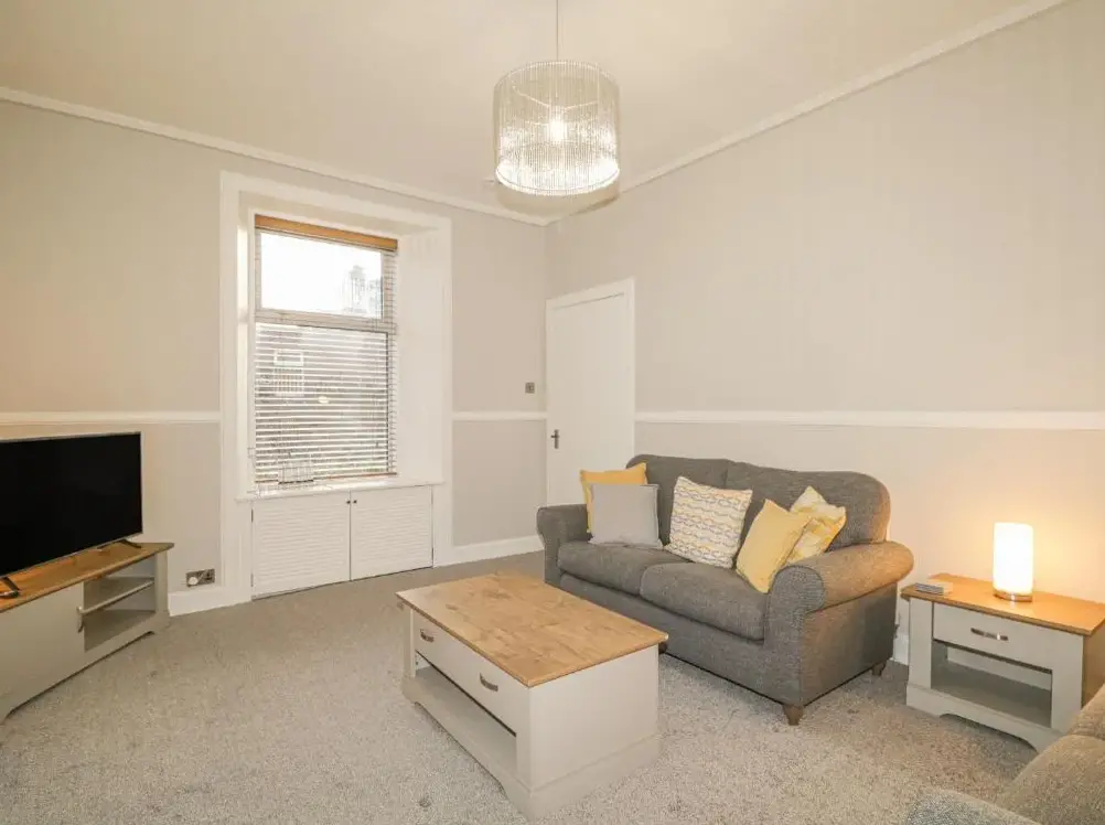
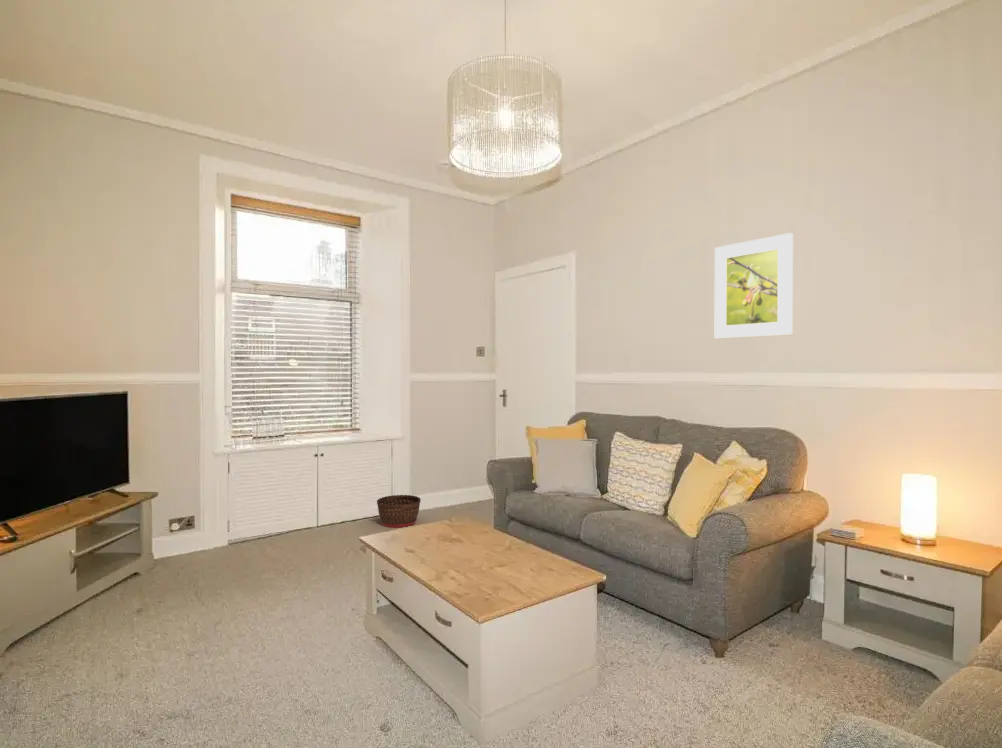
+ basket [376,494,422,529]
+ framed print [714,232,794,340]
